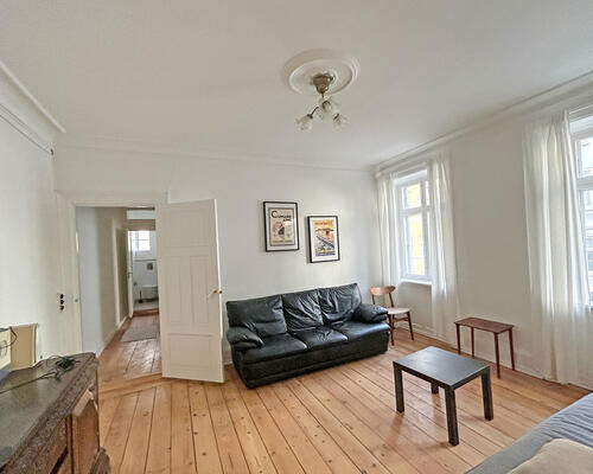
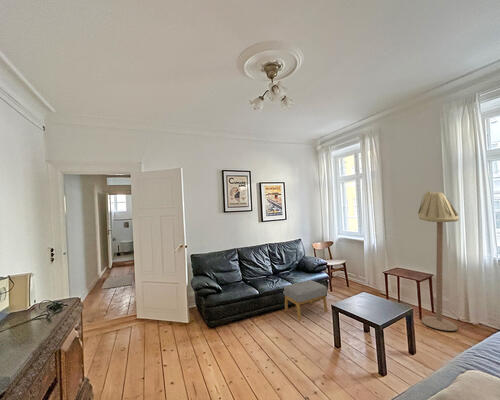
+ floor lamp [417,190,460,332]
+ footstool [282,279,329,322]
